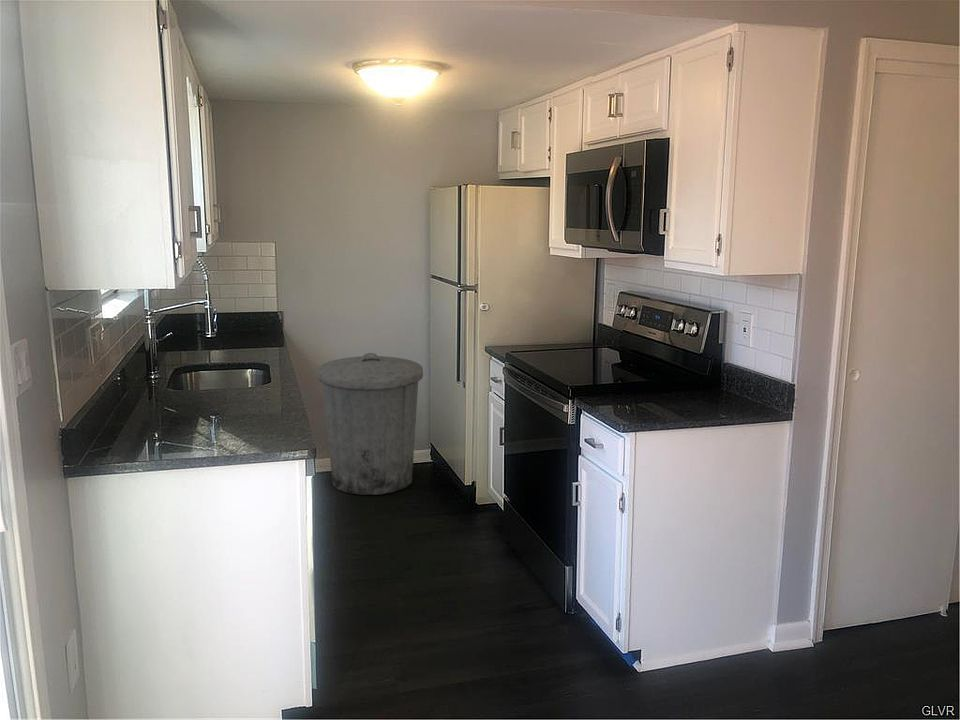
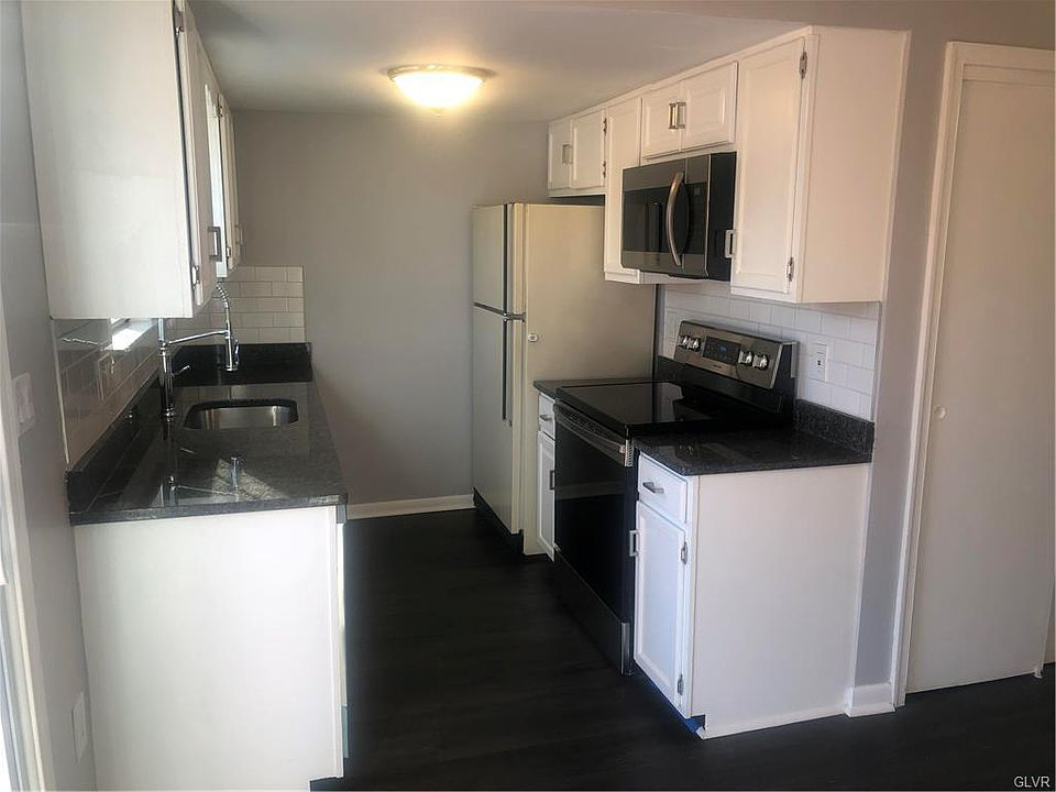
- trash can [317,352,424,496]
